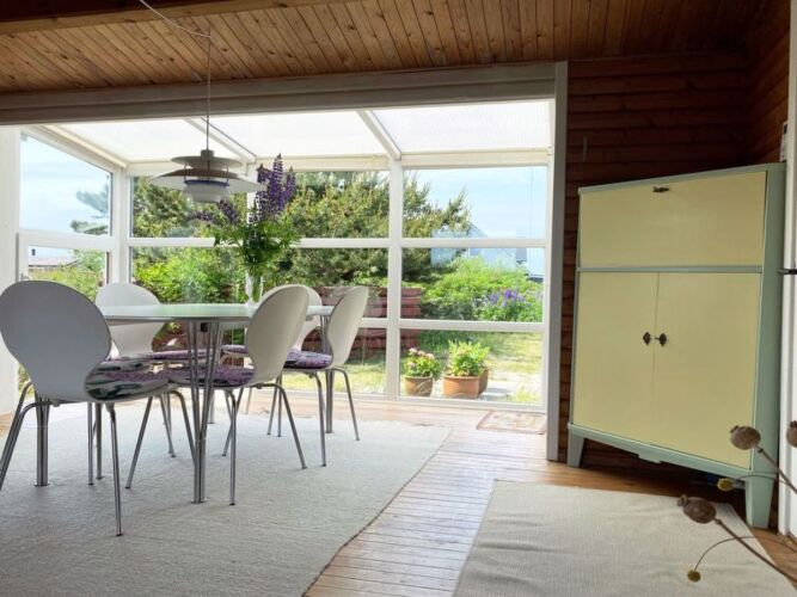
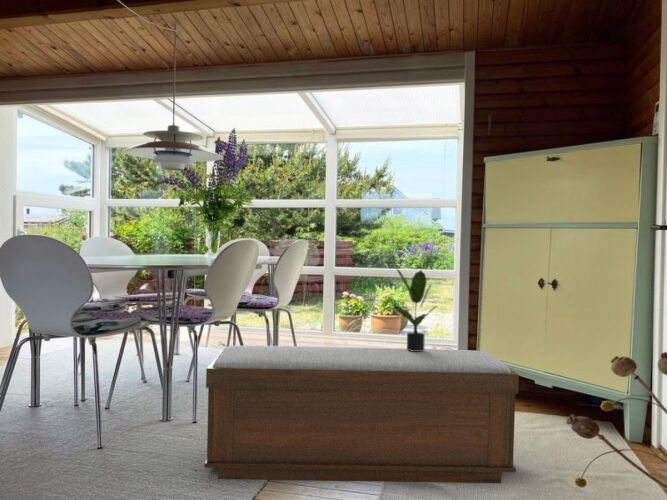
+ bench [203,345,520,484]
+ potted plant [391,268,438,351]
